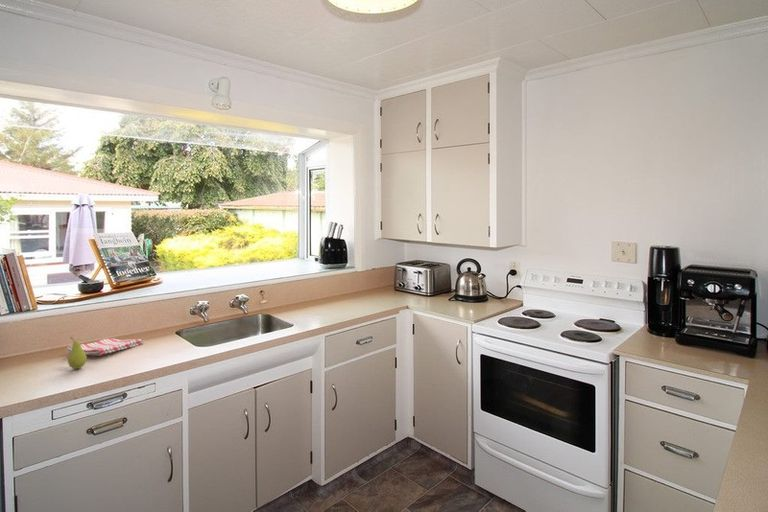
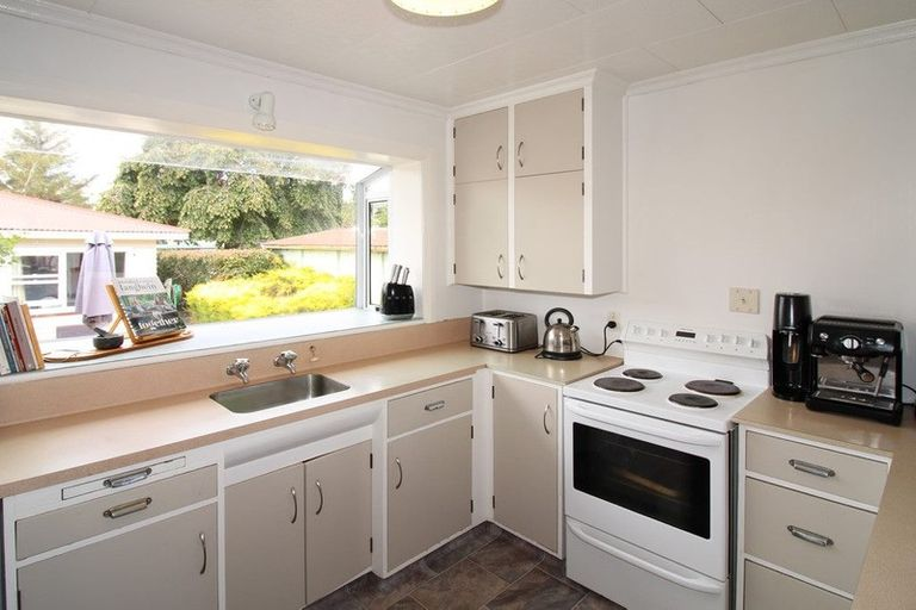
- dish towel [67,337,145,356]
- fruit [67,336,88,370]
